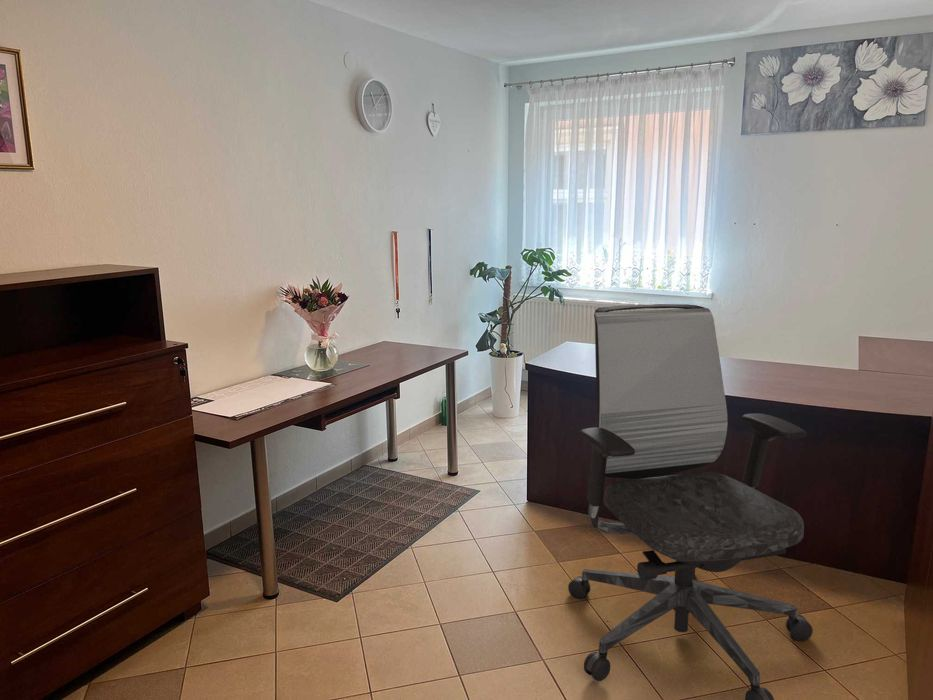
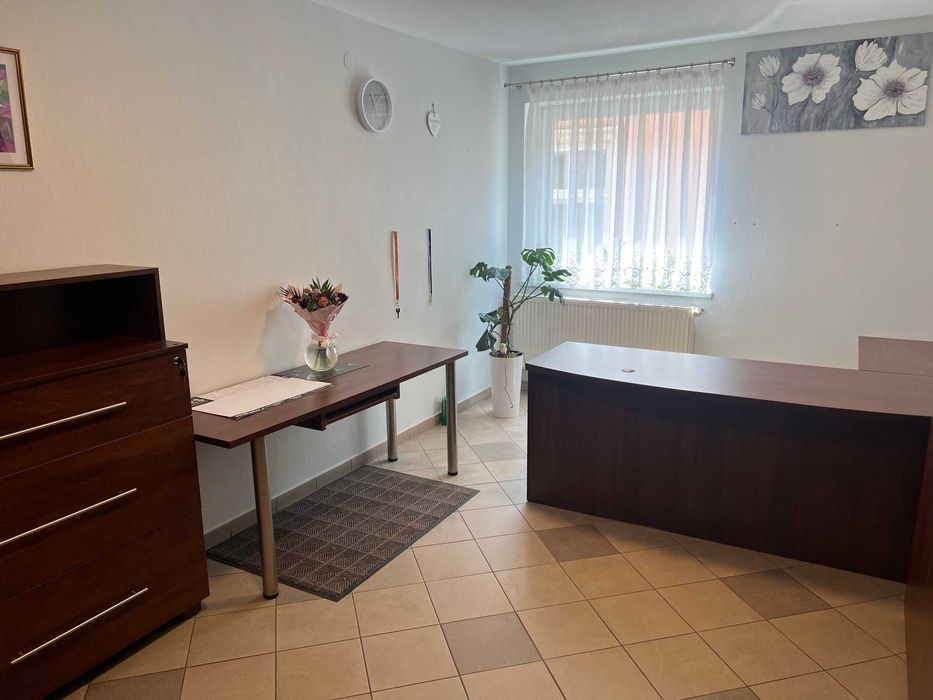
- office chair [567,303,814,700]
